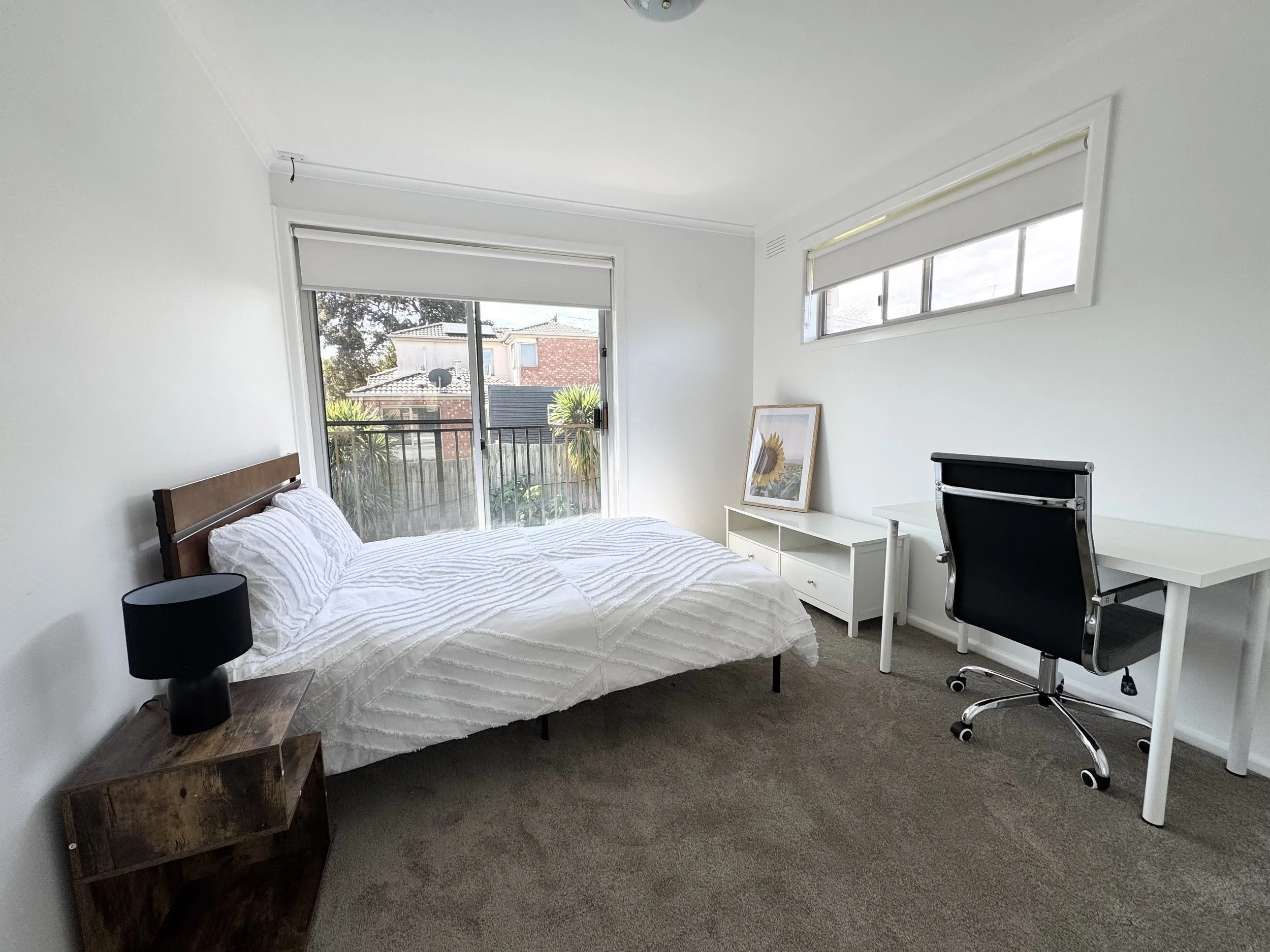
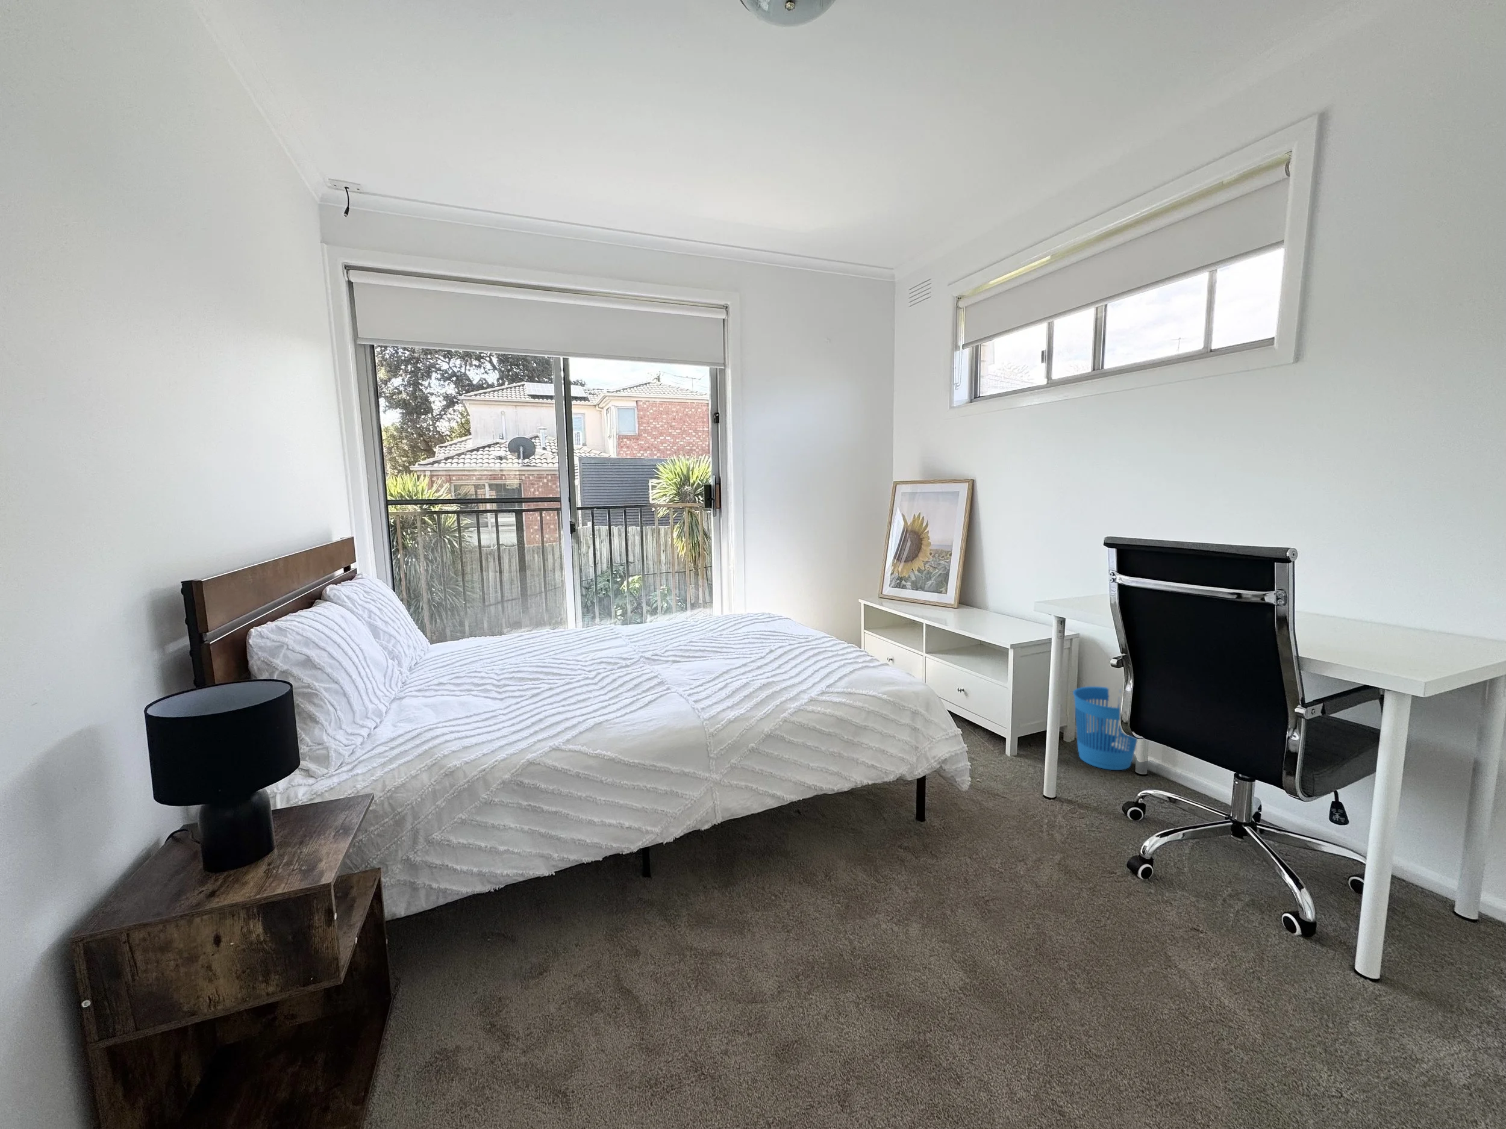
+ wastebasket [1072,685,1138,771]
